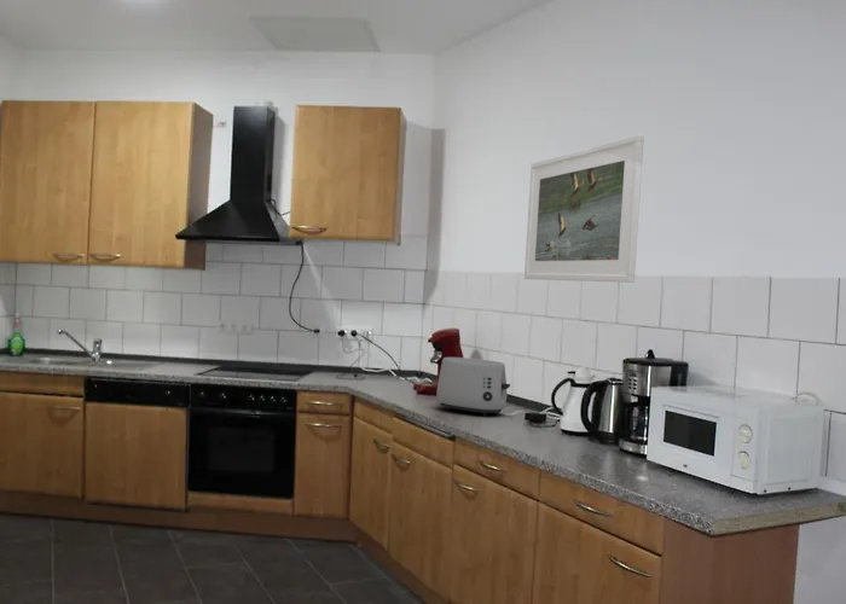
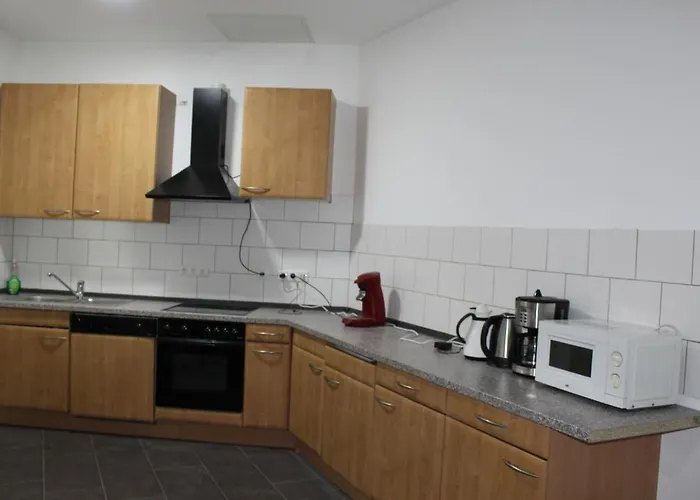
- toaster [435,356,511,417]
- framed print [523,133,645,284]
